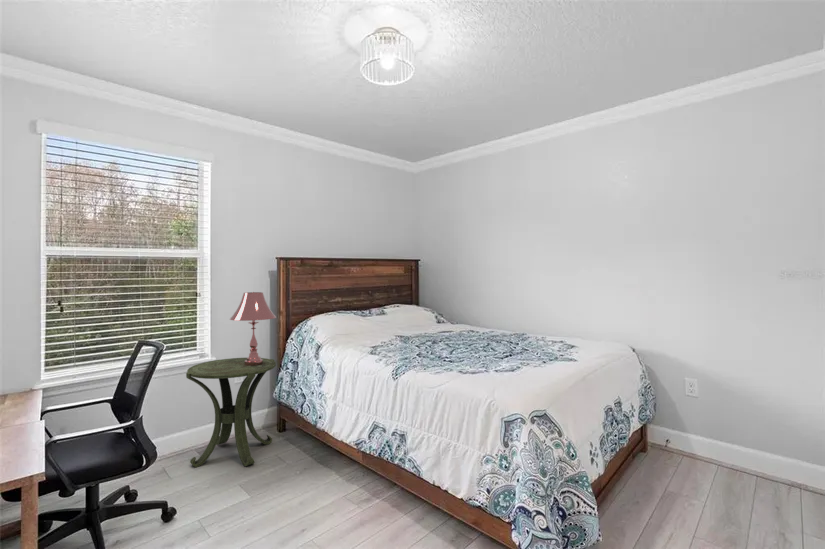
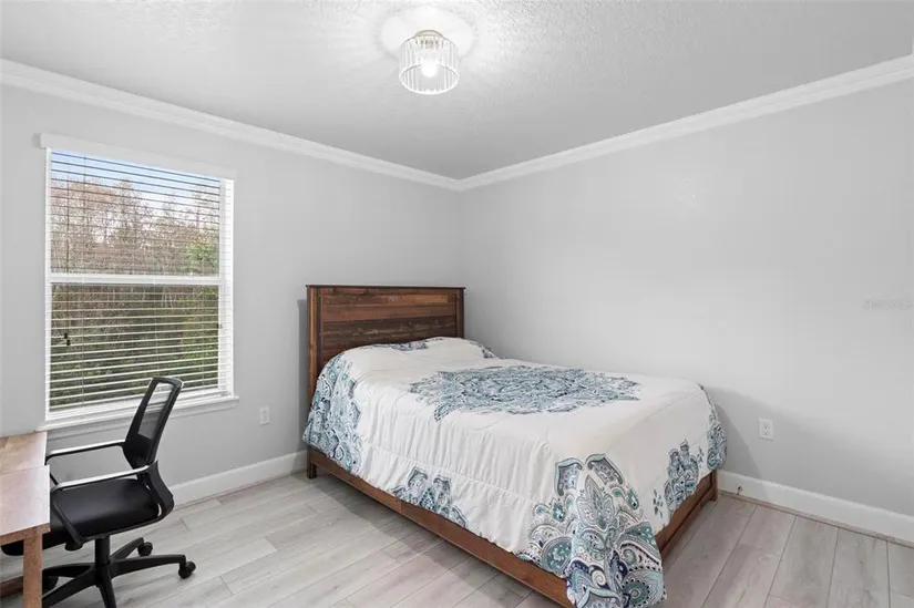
- side table [185,357,277,468]
- table lamp [229,291,277,366]
